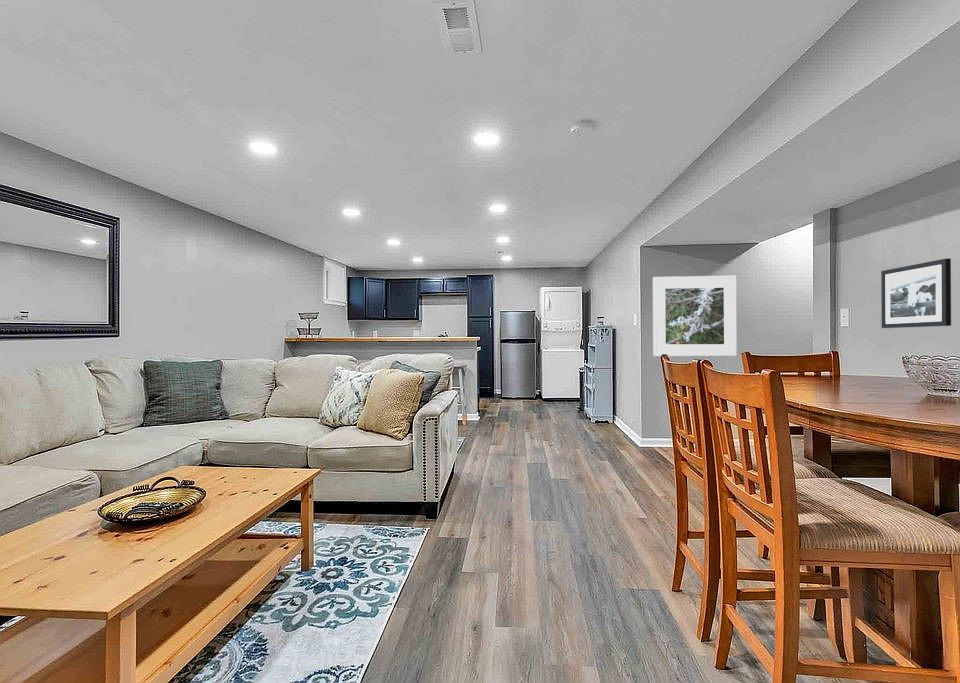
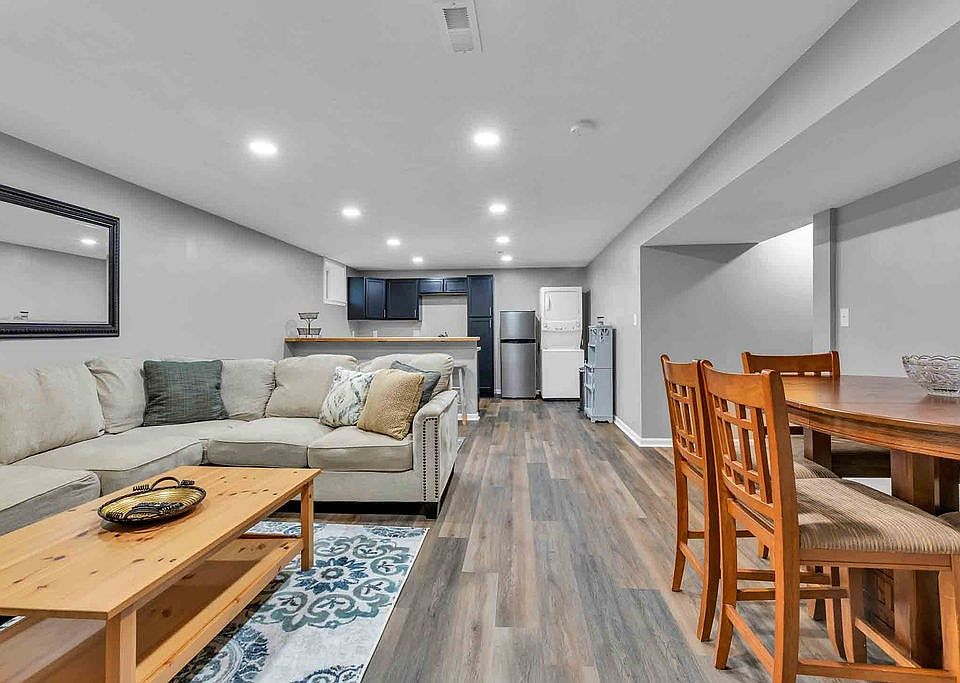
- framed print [652,275,738,357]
- picture frame [880,257,952,329]
